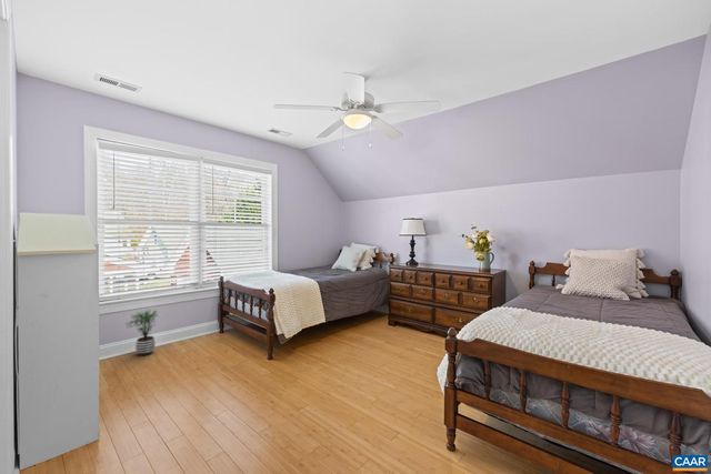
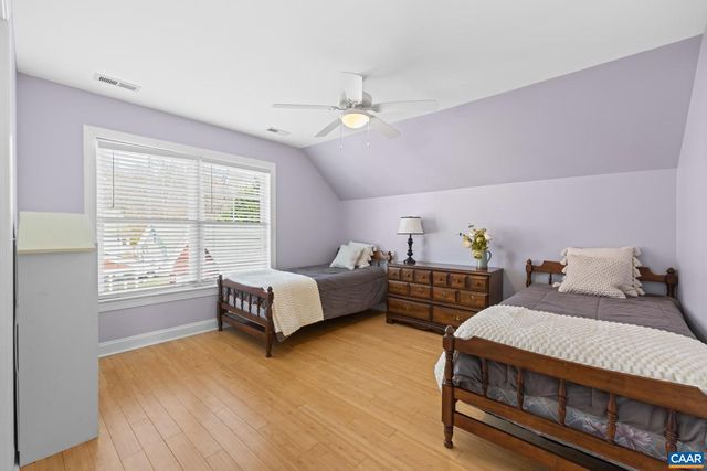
- potted plant [123,309,161,357]
